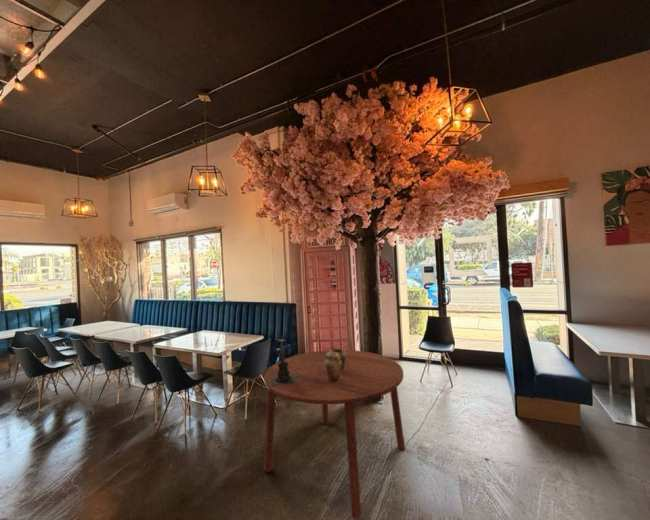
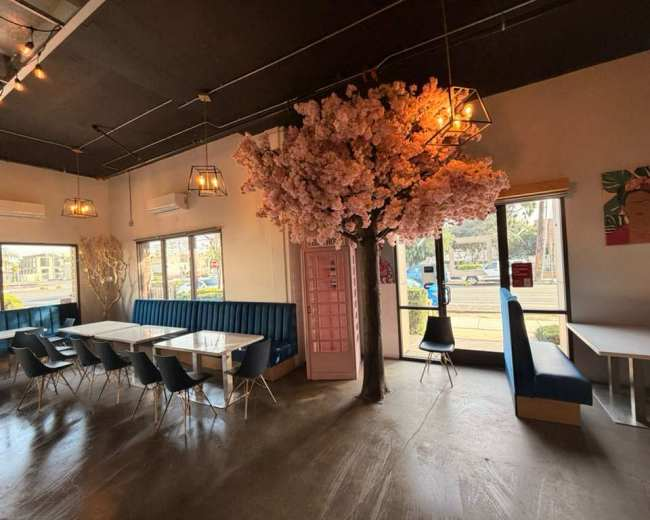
- candle holder [271,332,296,386]
- jar set [325,348,346,382]
- dining table [263,349,406,519]
